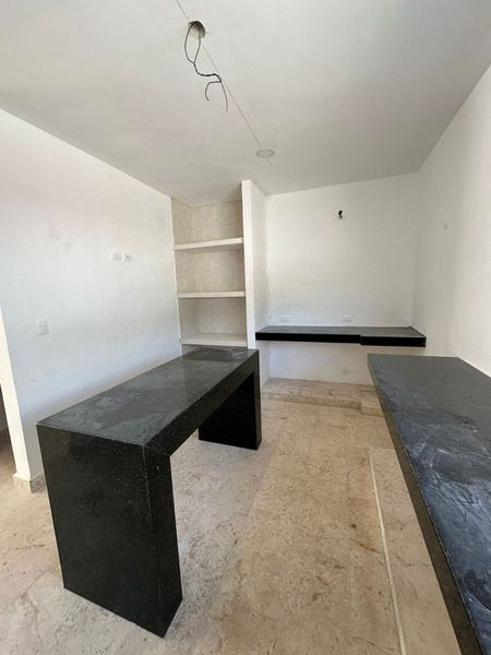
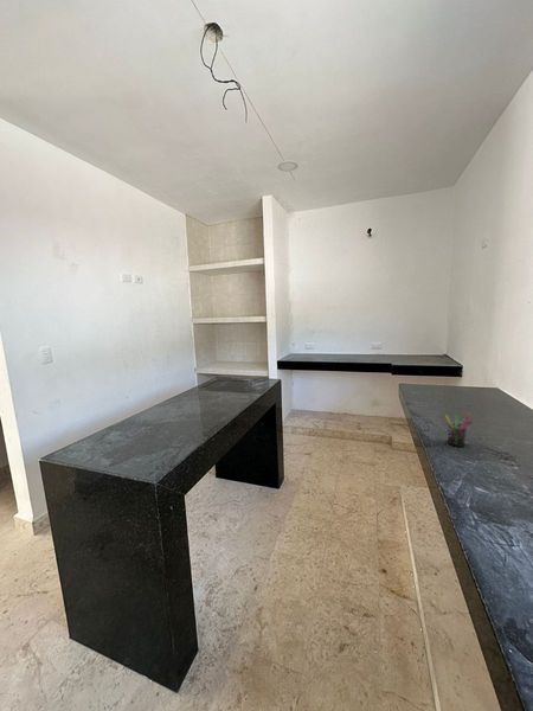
+ pen holder [444,414,474,448]
